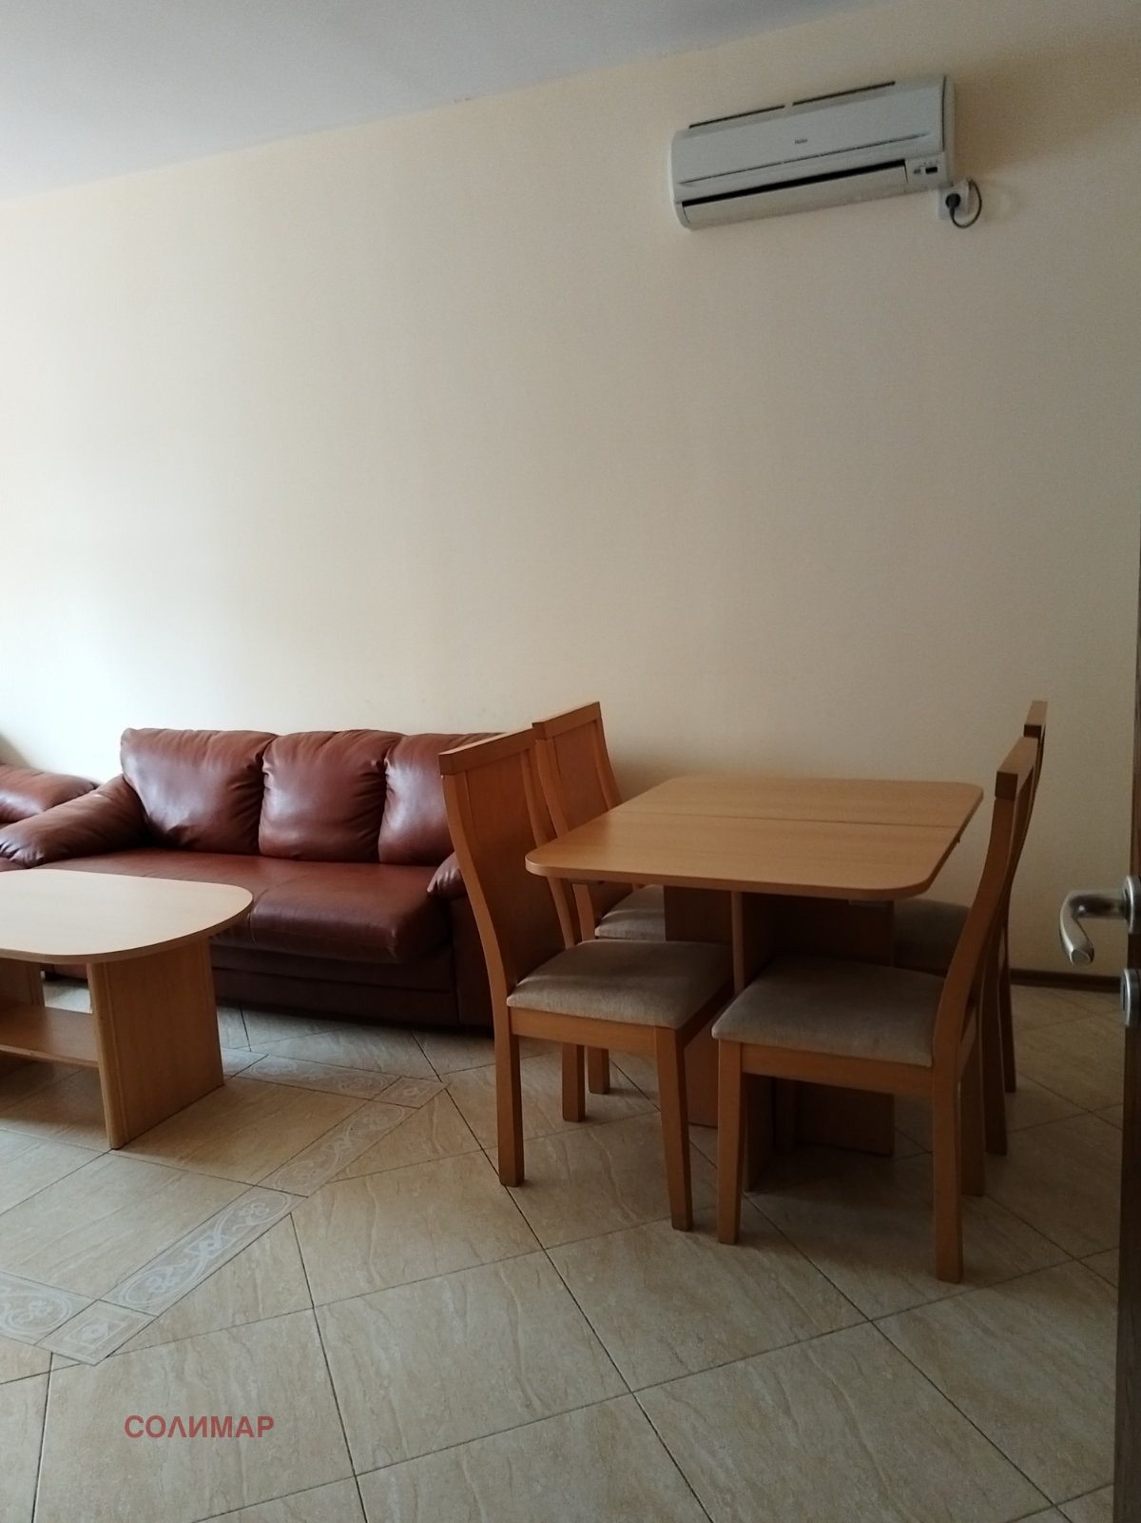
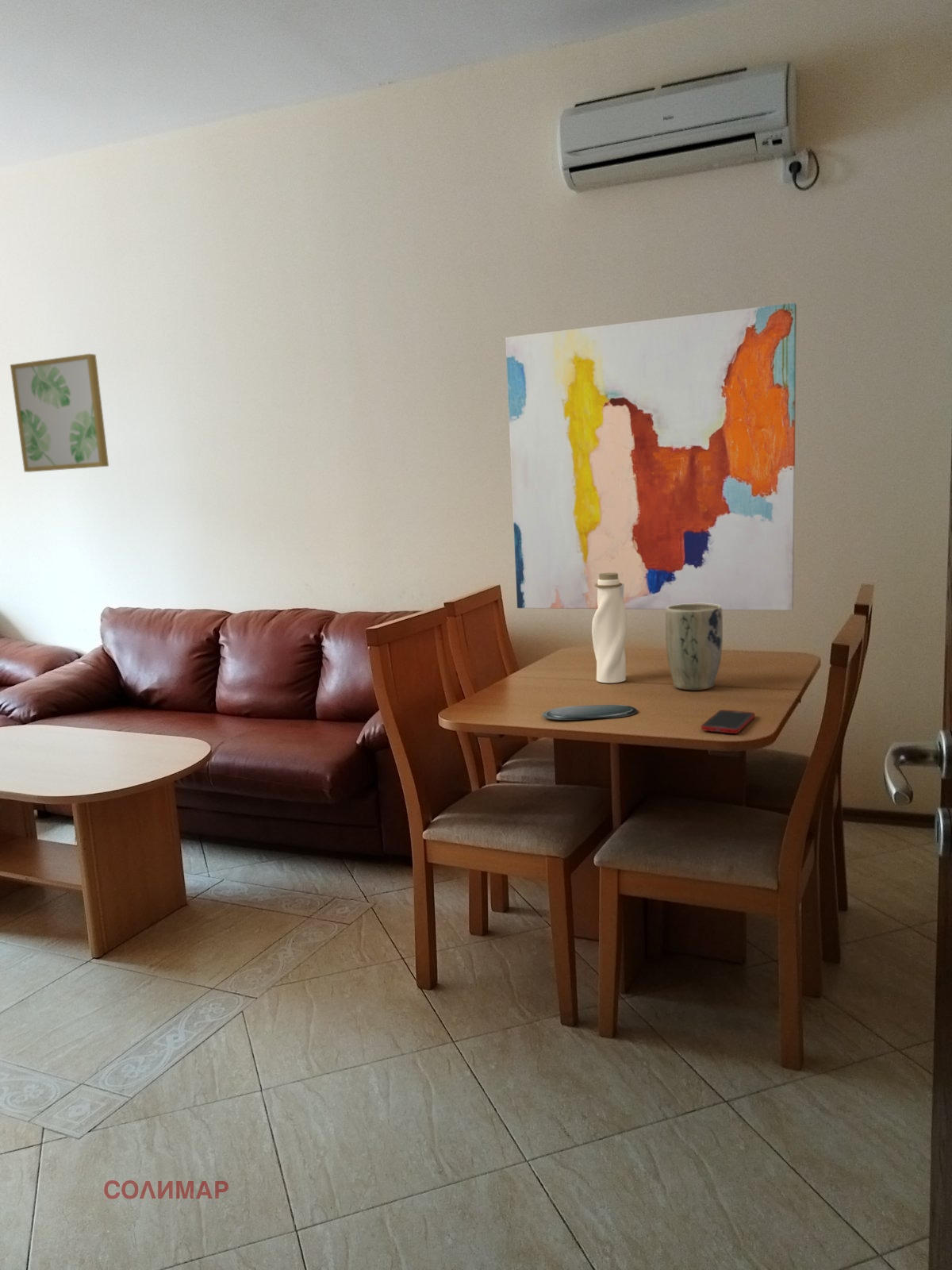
+ oval tray [541,704,638,721]
+ plant pot [665,603,724,691]
+ cell phone [701,709,756,734]
+ wall art [10,353,109,473]
+ water bottle [591,573,628,683]
+ wall art [505,302,797,611]
